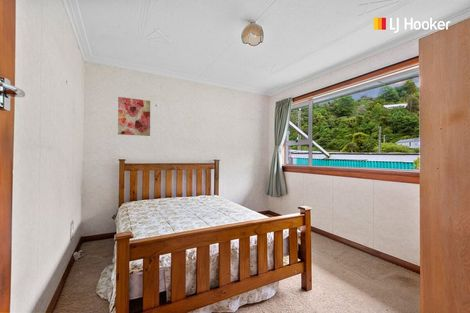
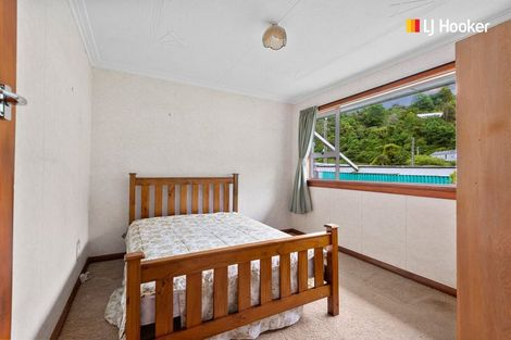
- wall art [117,96,151,137]
